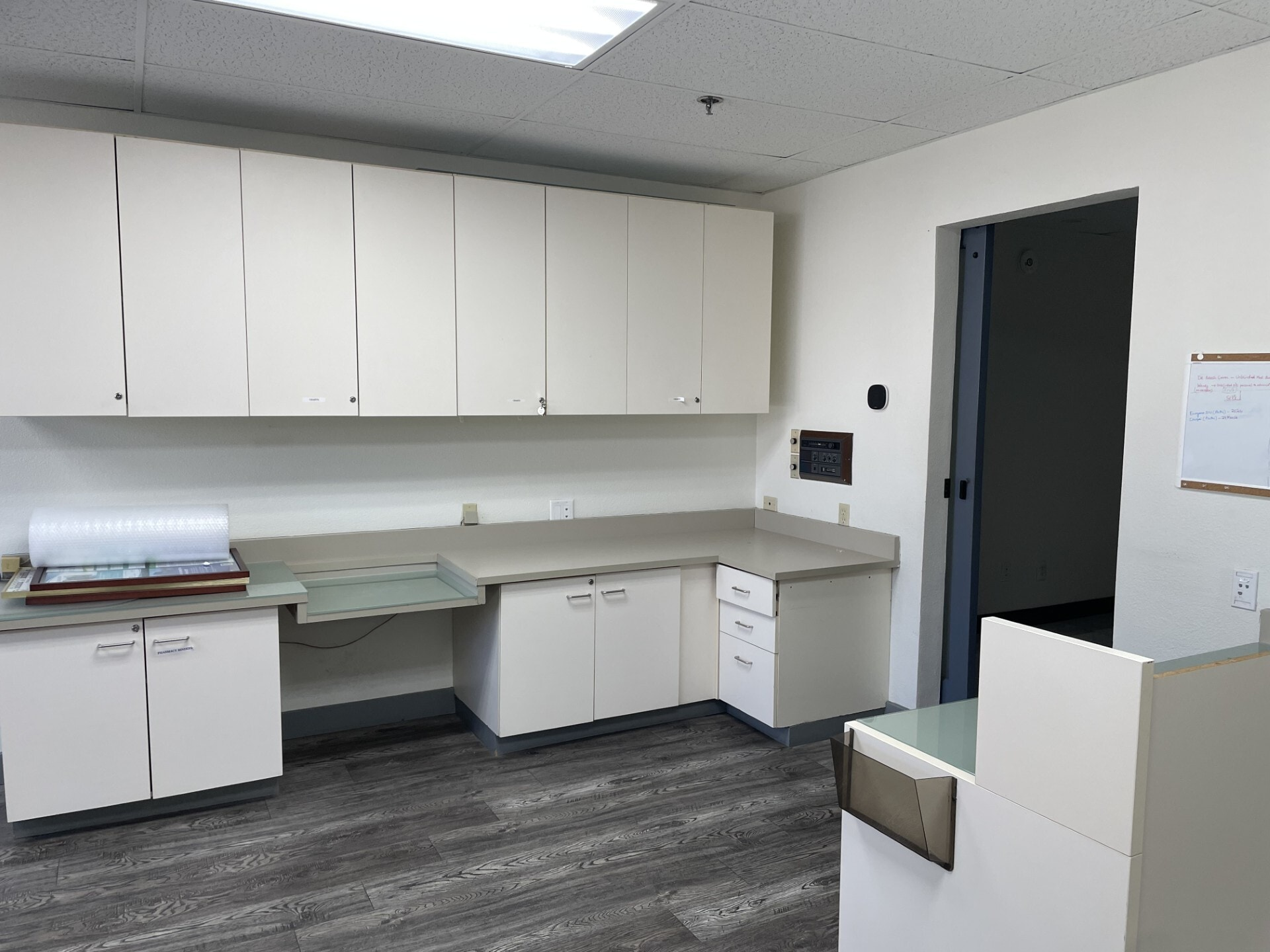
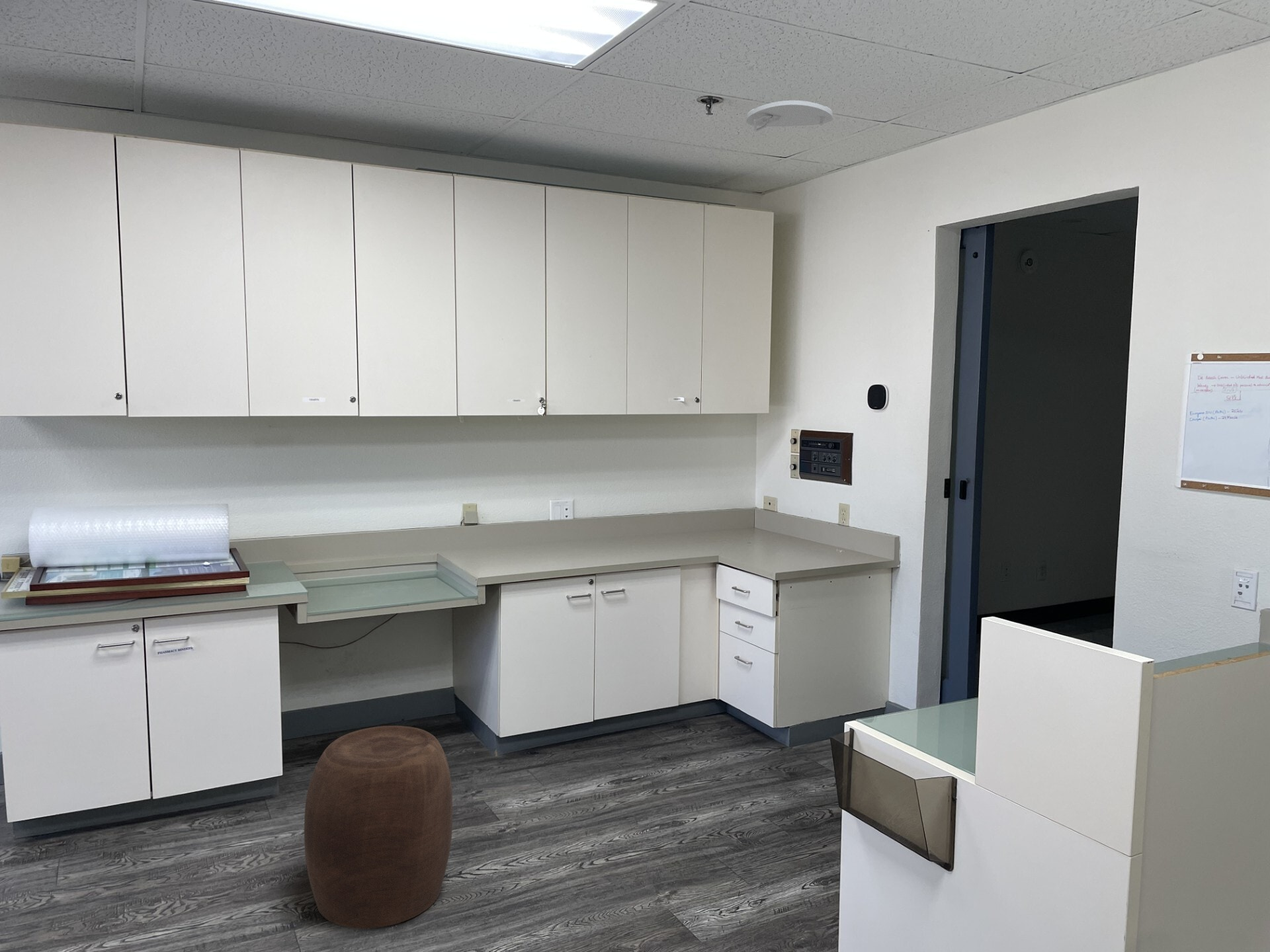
+ smoke detector [745,100,833,132]
+ stool [304,725,453,929]
